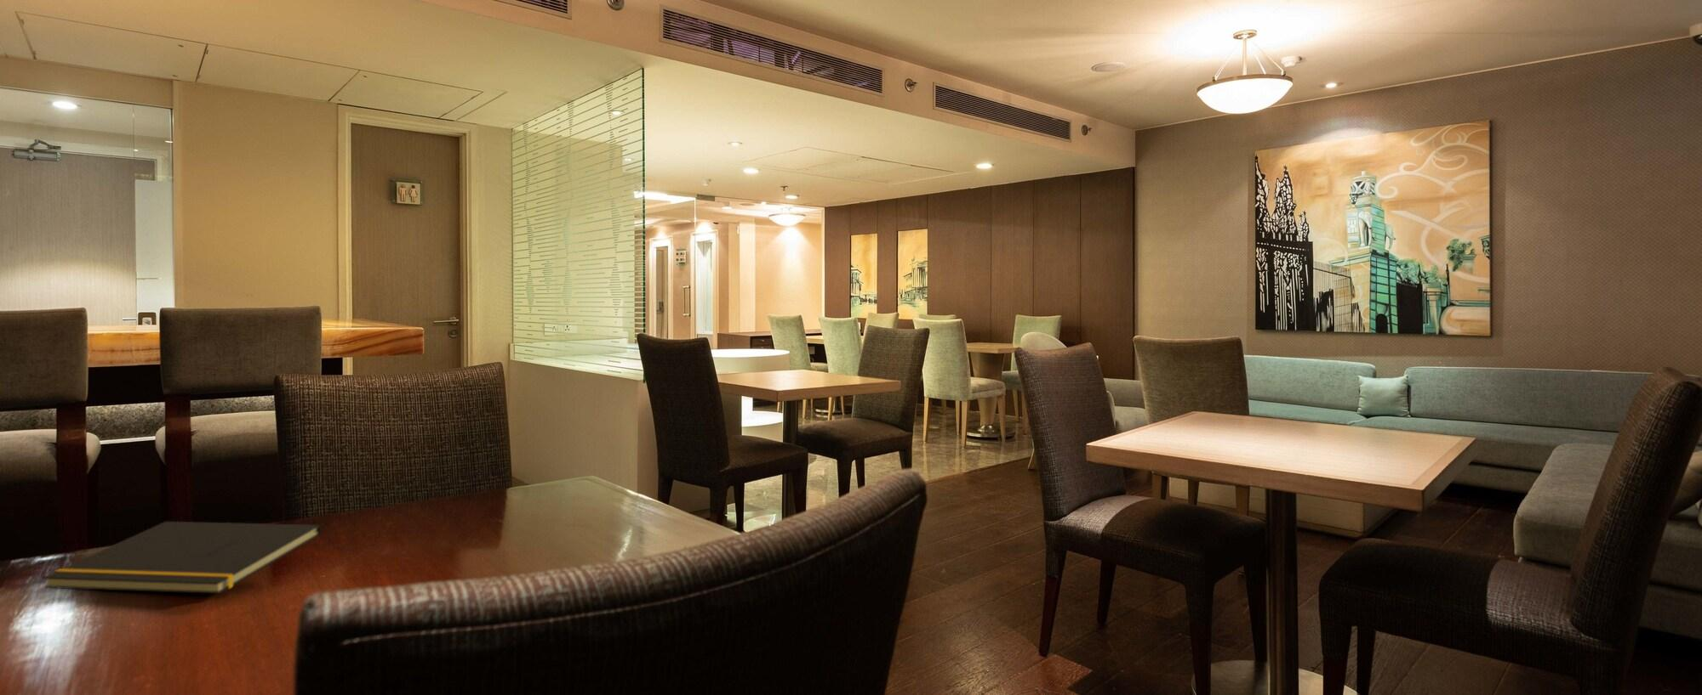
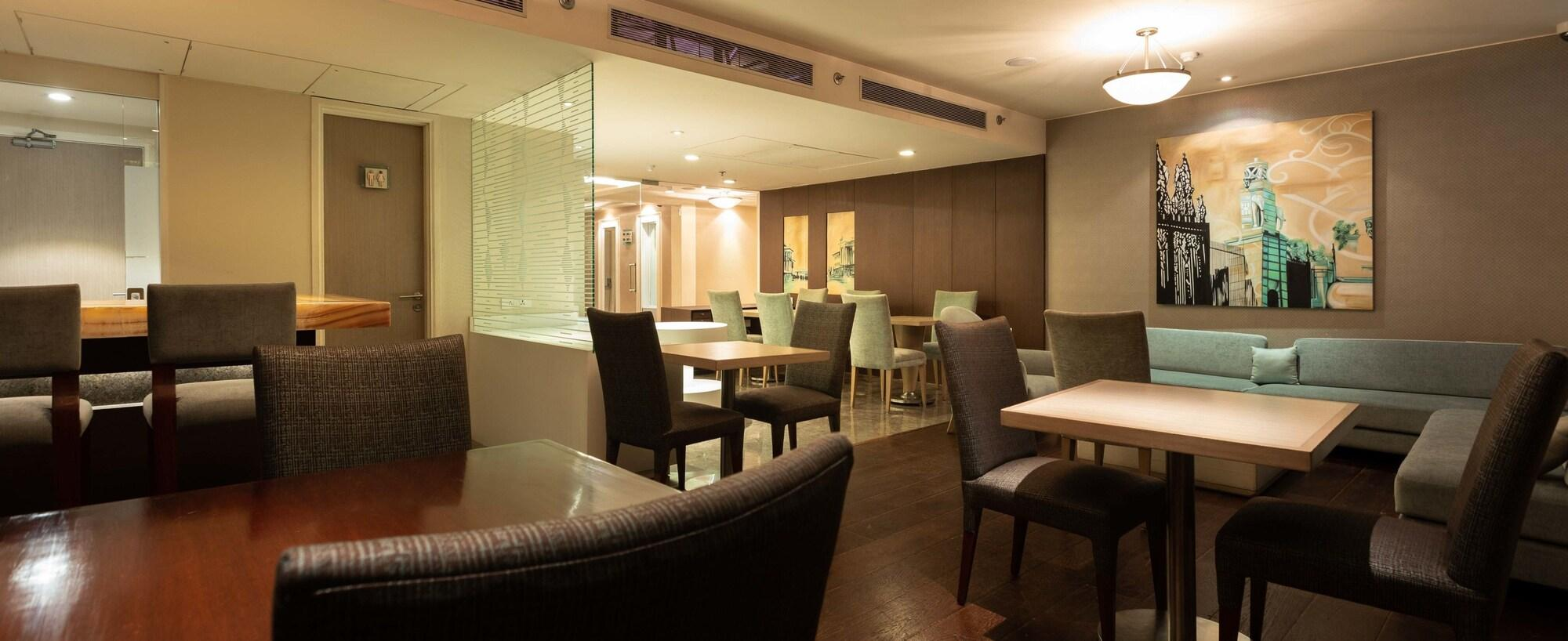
- notepad [41,520,322,595]
